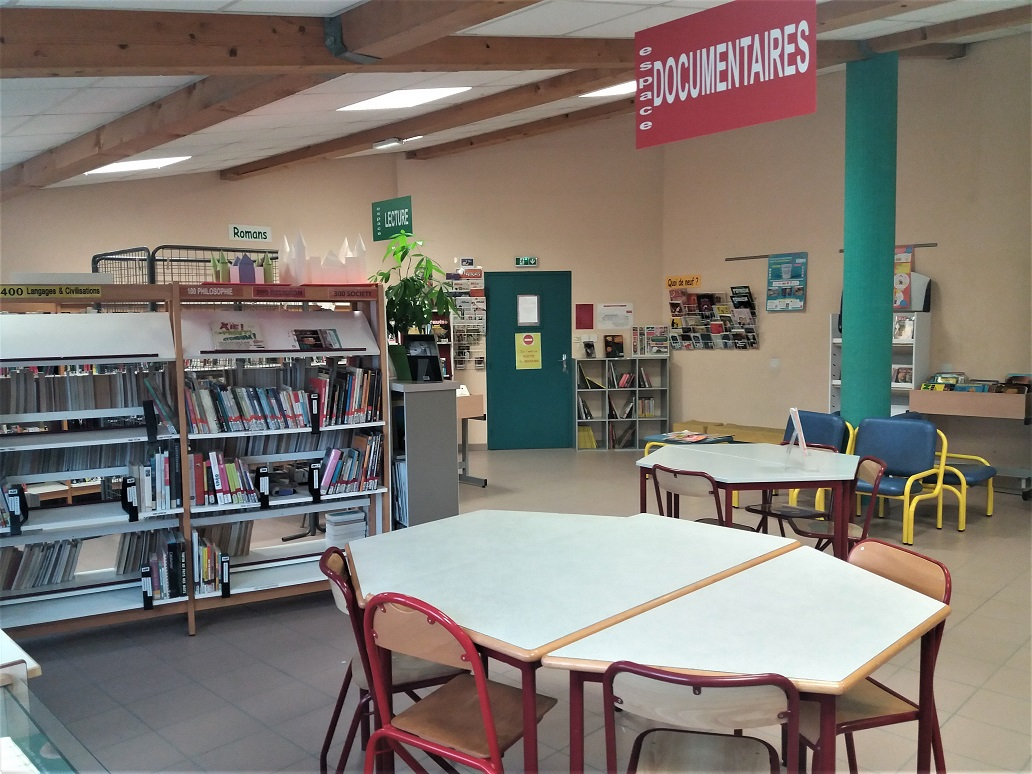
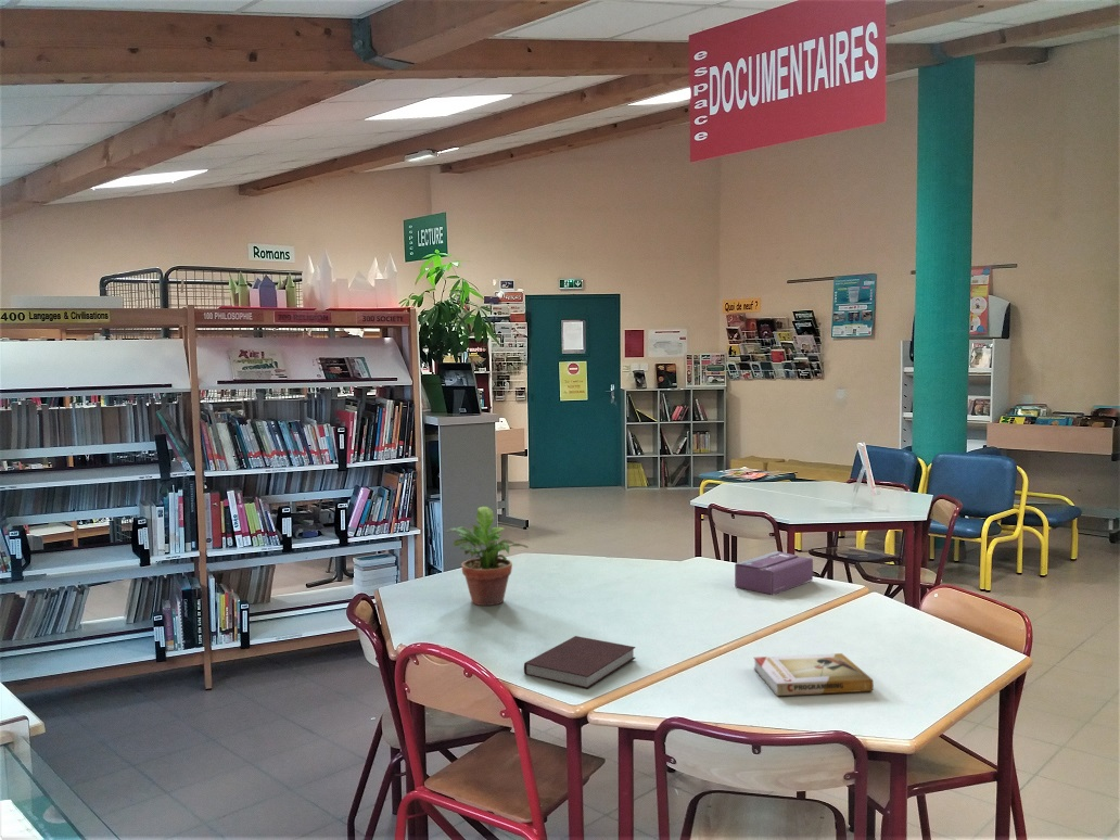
+ potted plant [445,506,530,607]
+ tissue box [734,550,814,596]
+ notebook [523,635,637,689]
+ book [753,652,875,697]
